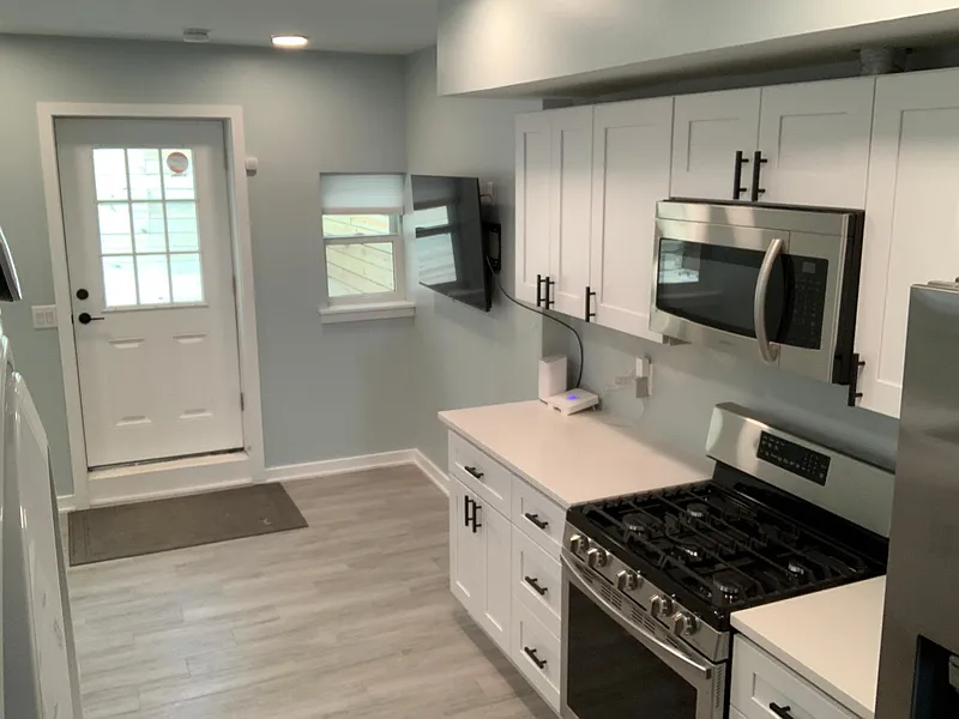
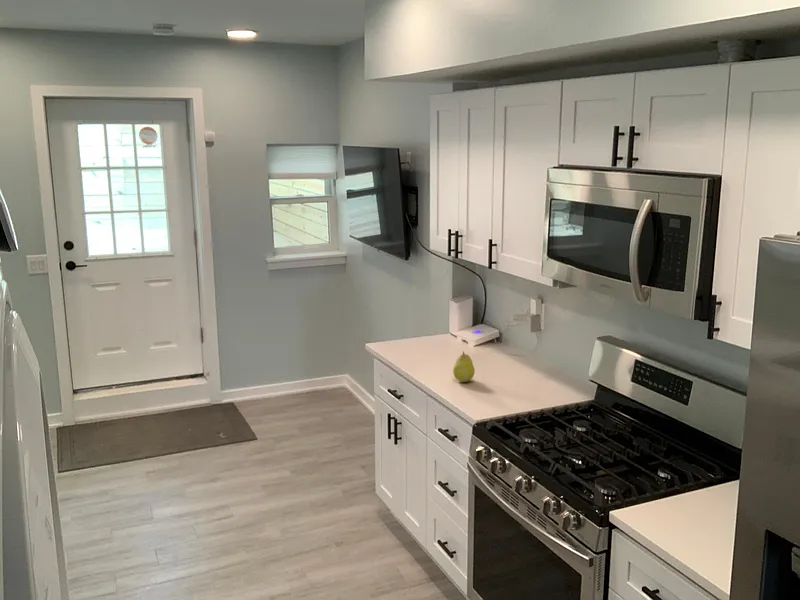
+ fruit [452,350,476,383]
